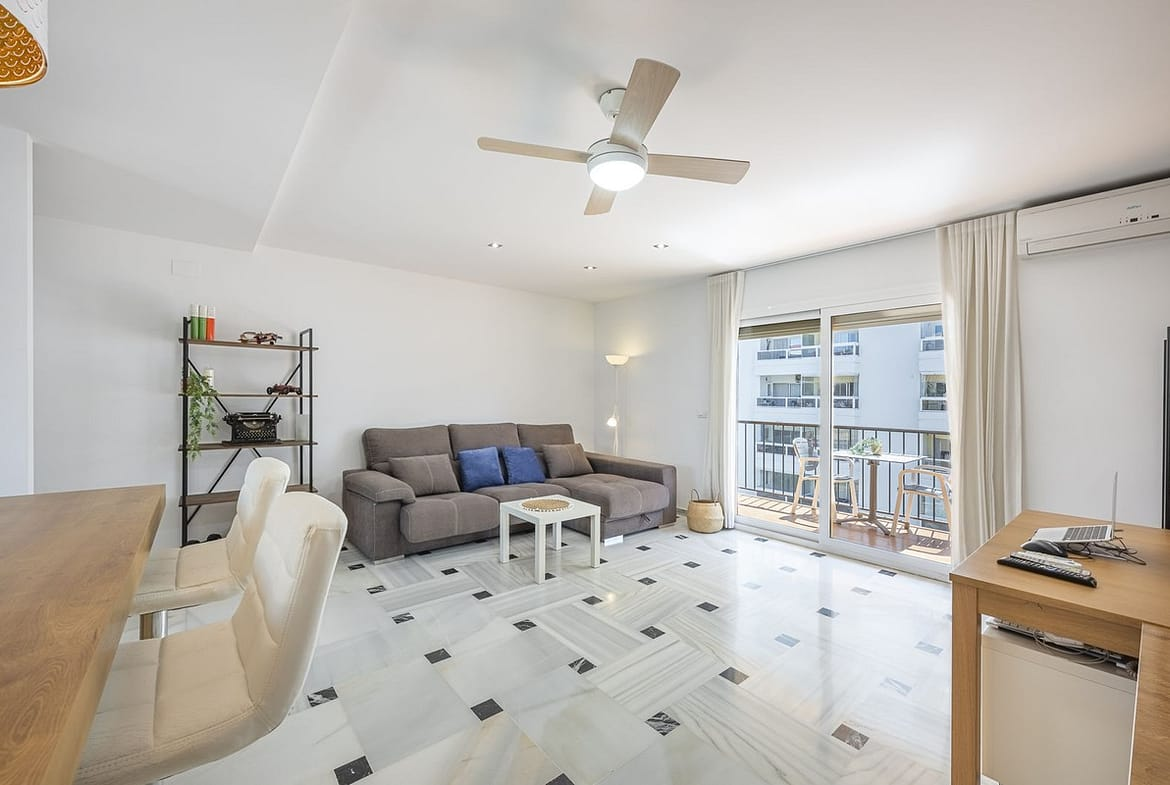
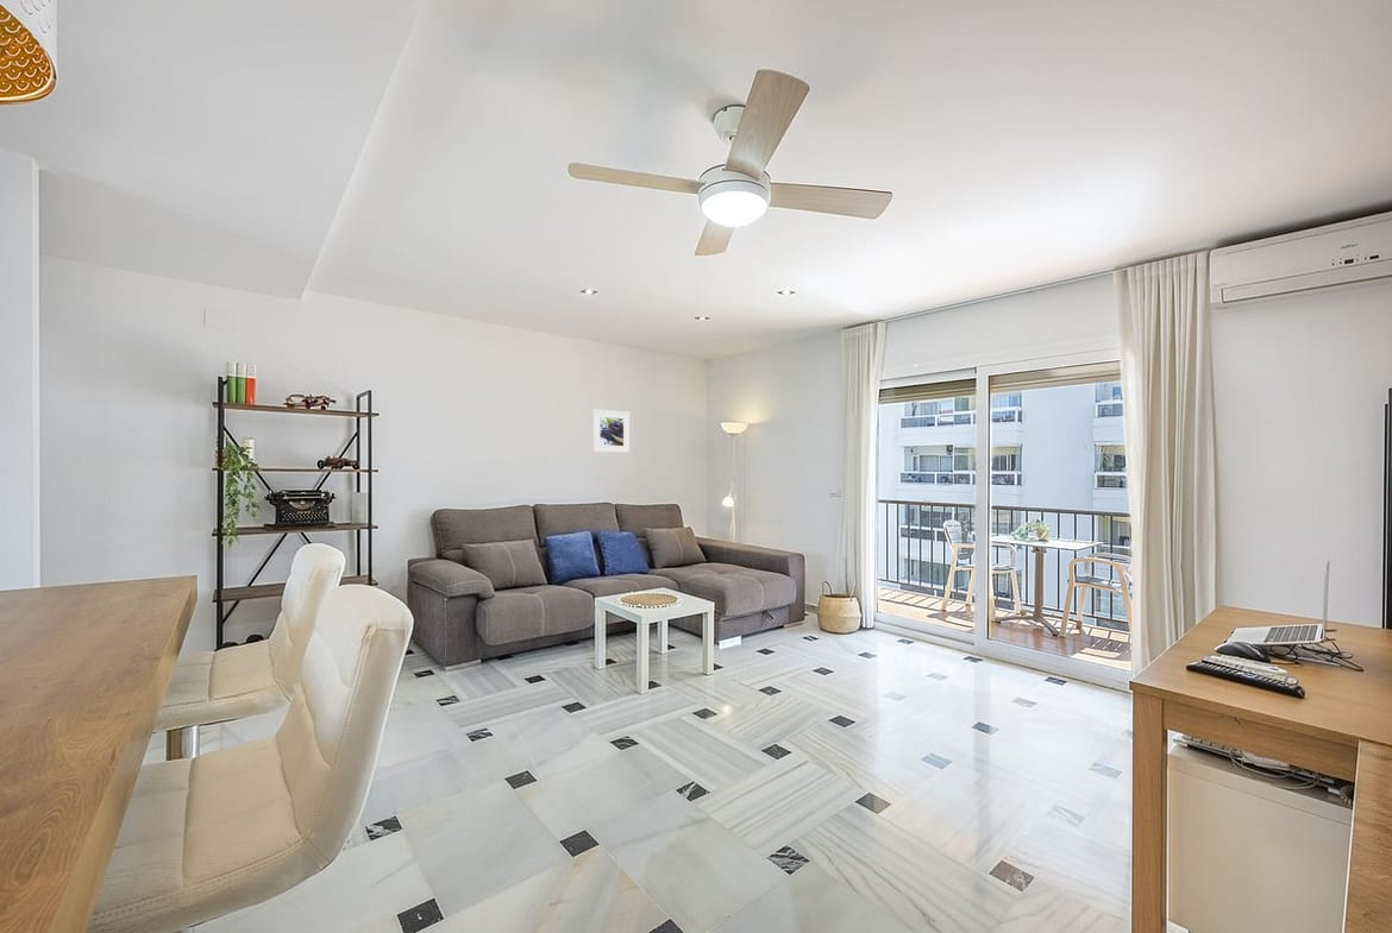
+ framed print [591,408,631,454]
